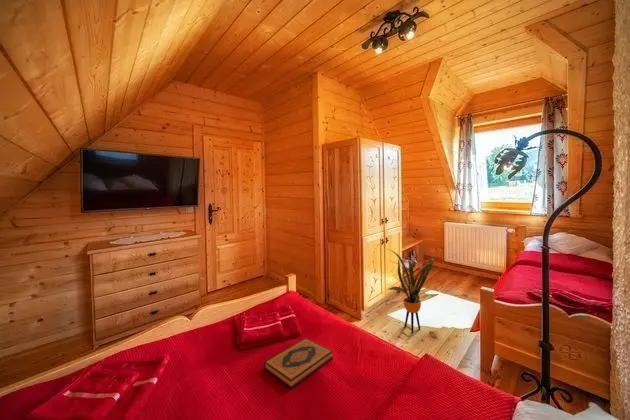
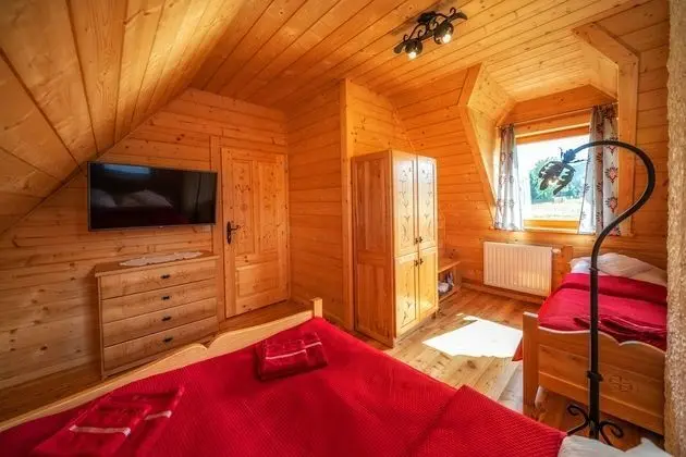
- house plant [386,248,442,335]
- hardback book [263,337,334,390]
